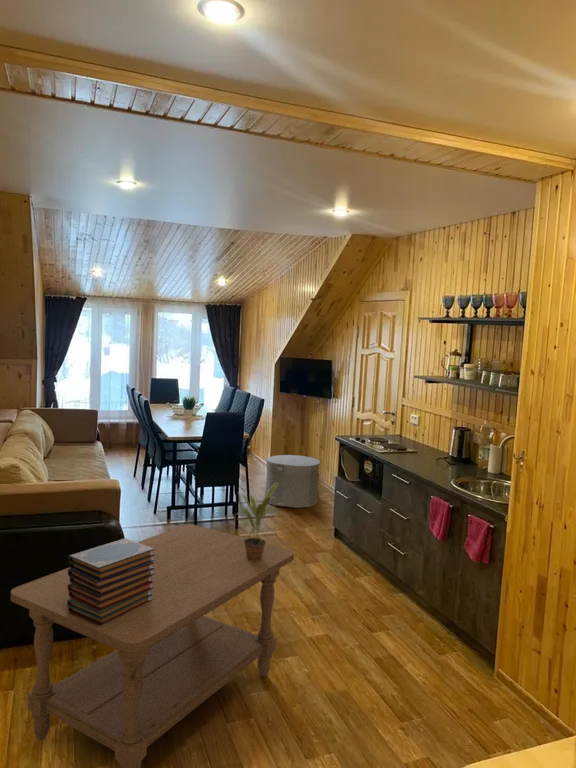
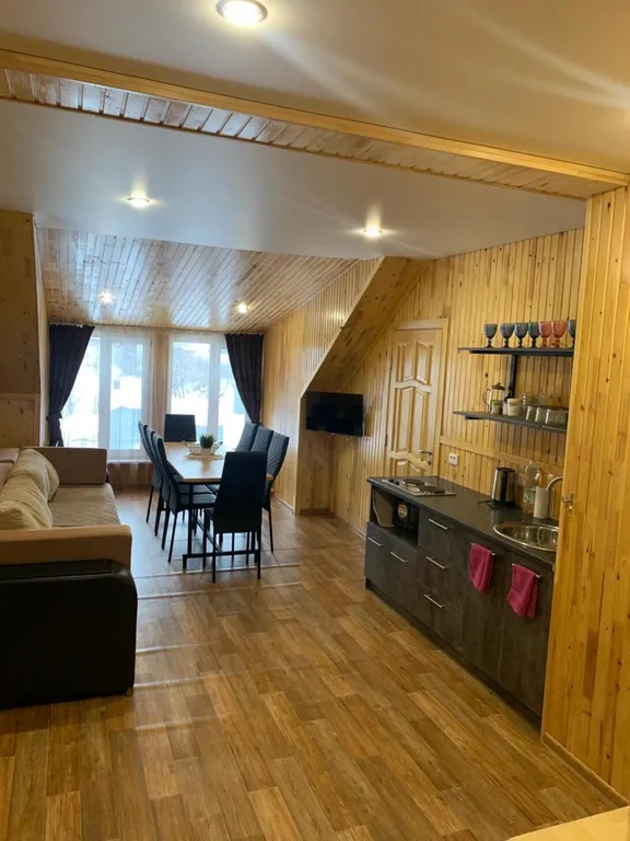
- trash can [264,454,321,509]
- potted plant [235,483,284,561]
- book stack [67,537,155,626]
- coffee table [10,524,295,768]
